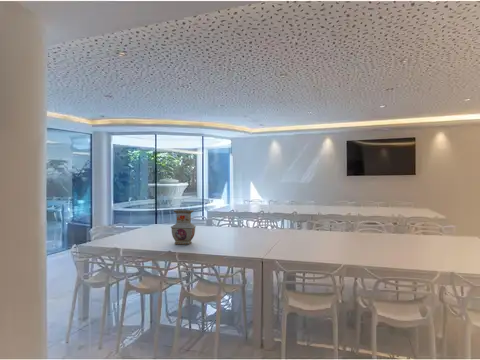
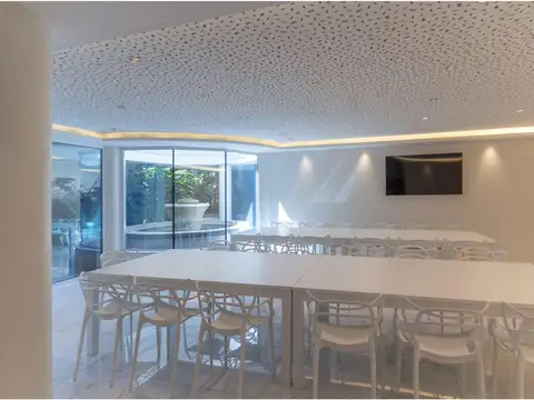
- vase [170,208,197,245]
